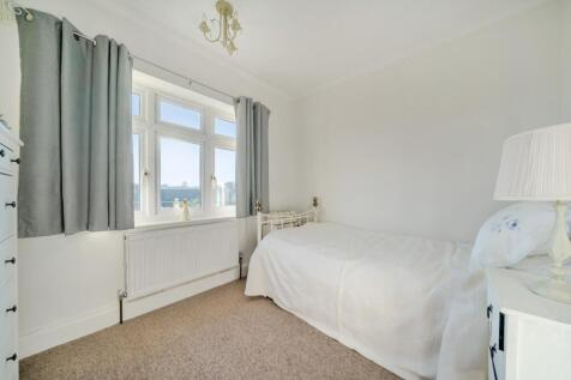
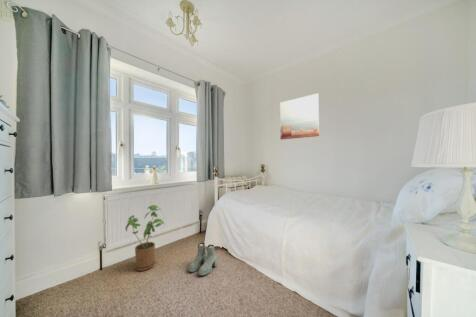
+ wall art [279,92,320,141]
+ house plant [124,204,165,272]
+ boots [188,242,218,277]
